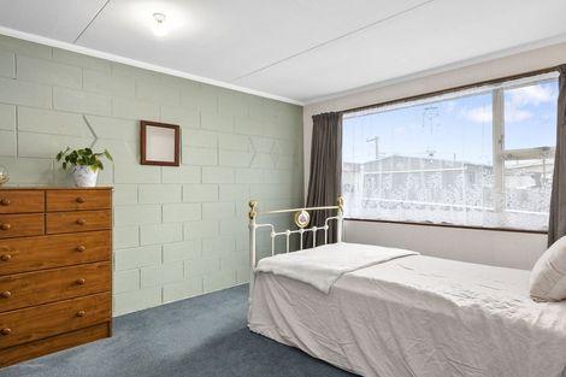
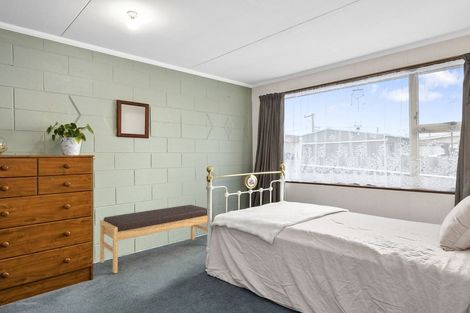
+ bench [99,204,208,274]
